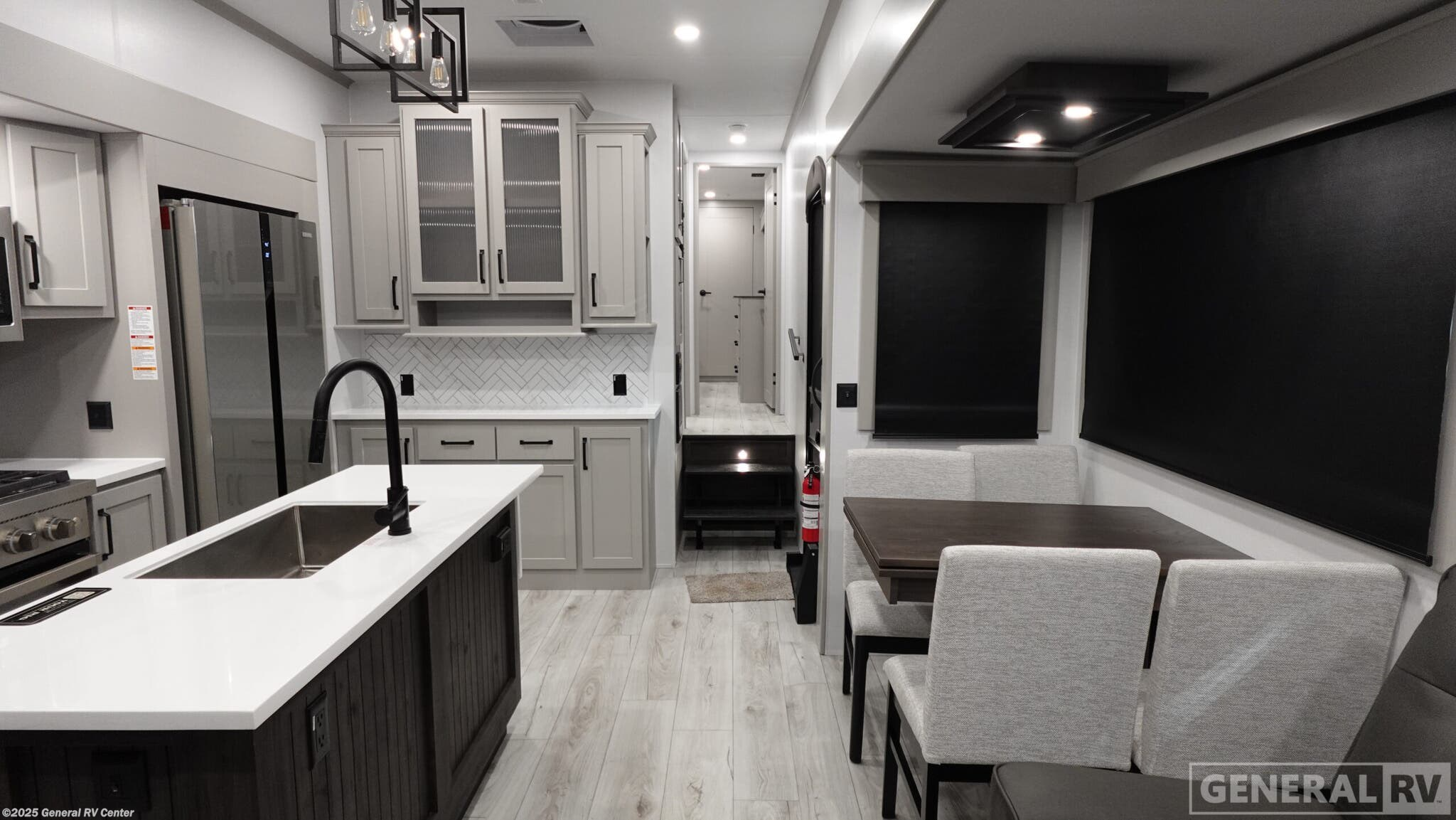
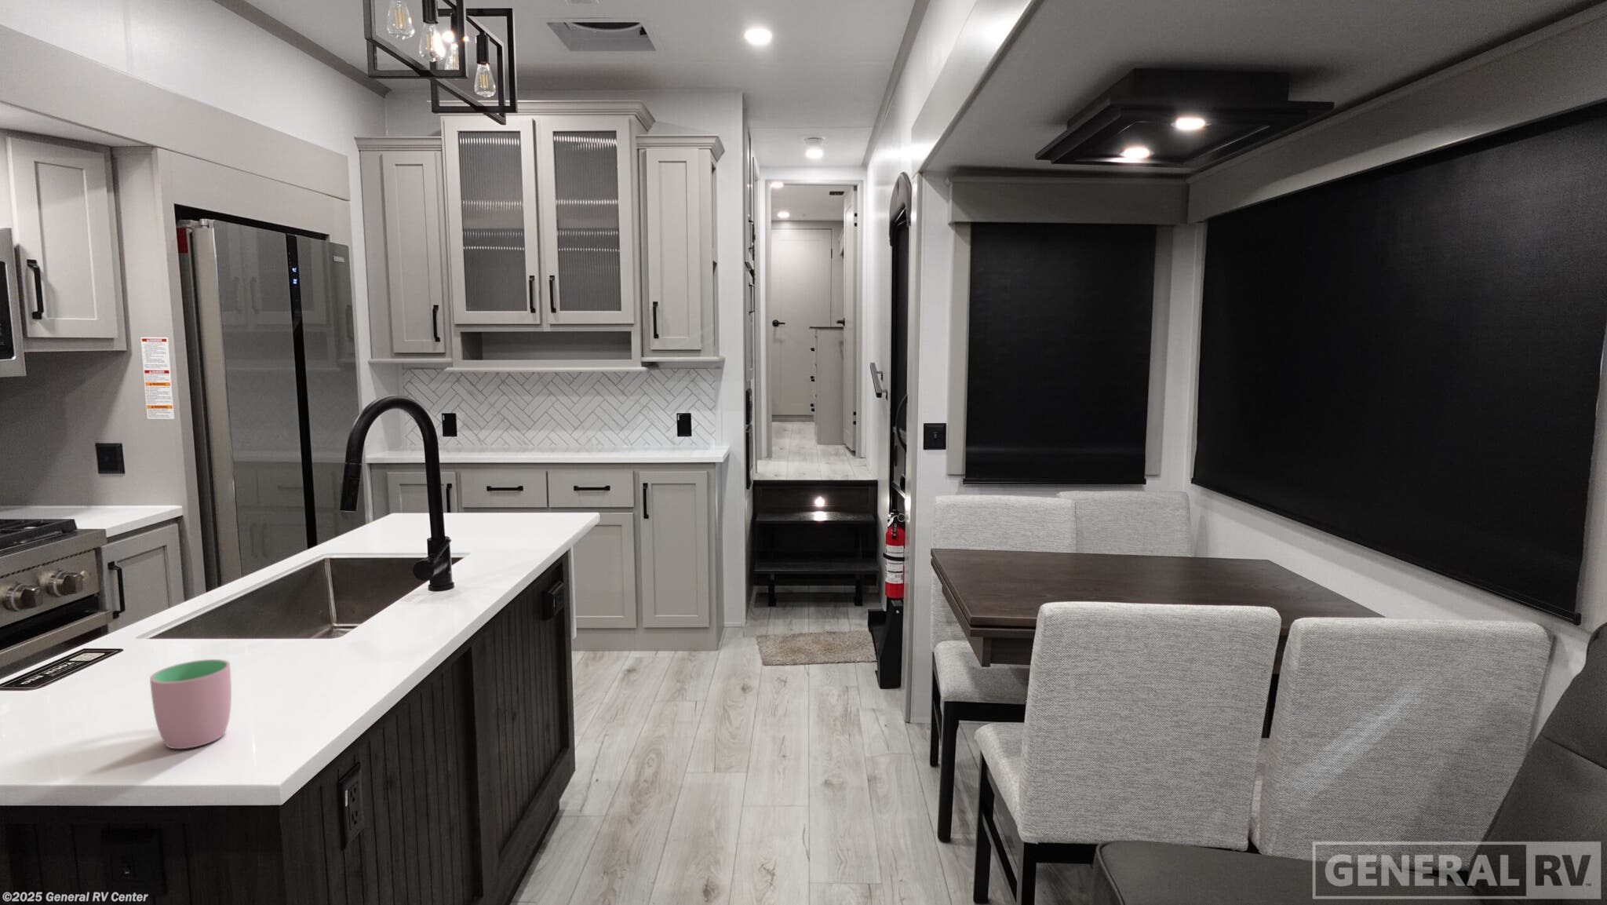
+ cup [149,659,232,749]
